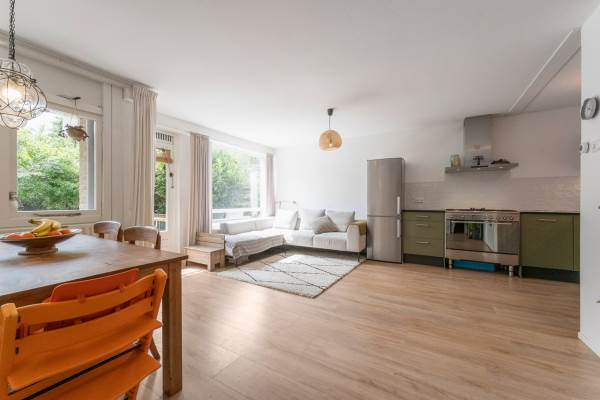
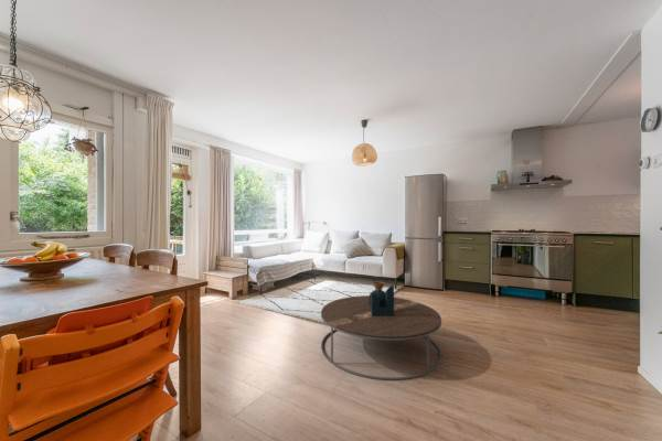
+ coffee table [320,280,442,381]
